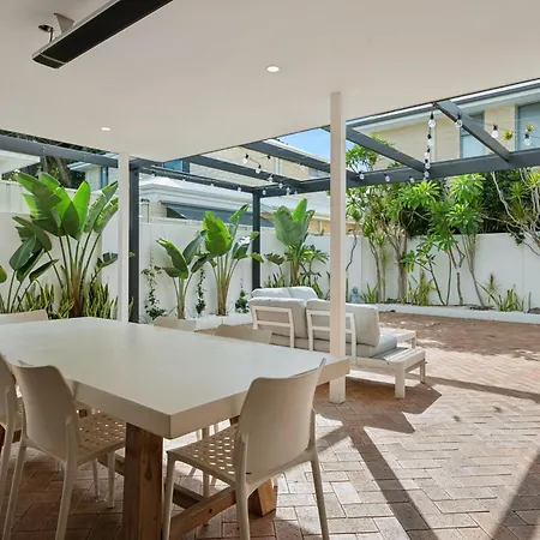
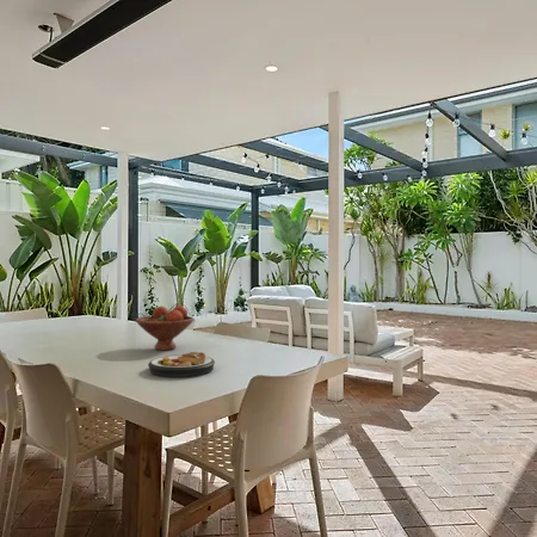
+ fruit bowl [135,304,196,351]
+ plate [147,351,216,377]
